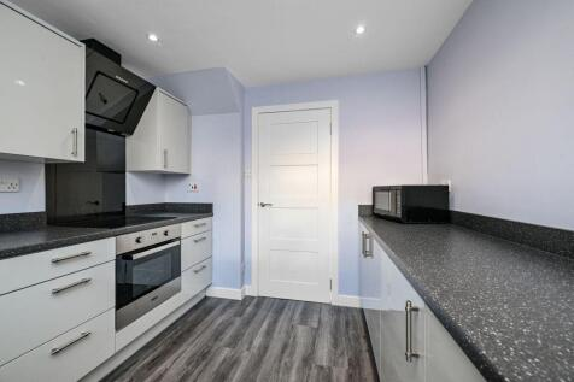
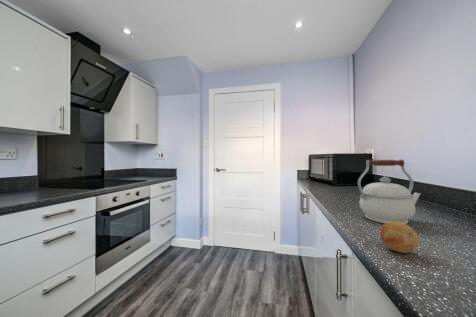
+ kettle [357,159,421,225]
+ fruit [379,222,419,254]
